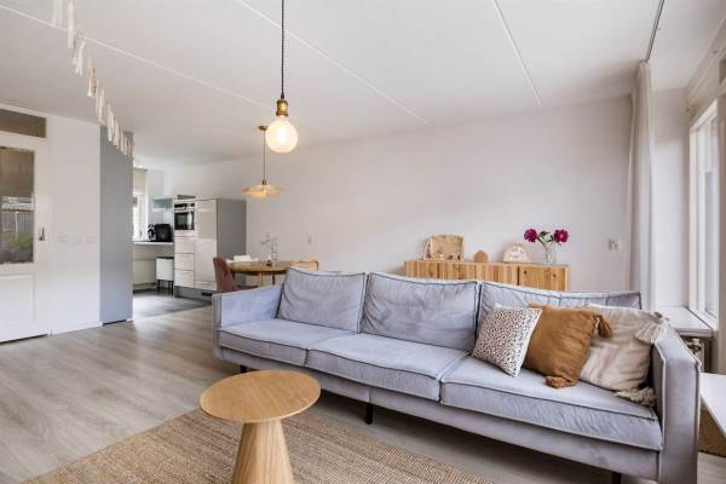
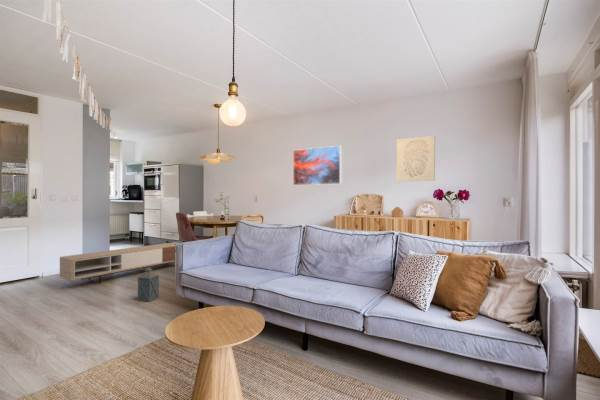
+ wall art [396,135,436,182]
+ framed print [292,145,343,186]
+ media console [59,240,182,284]
+ lantern [137,267,160,303]
